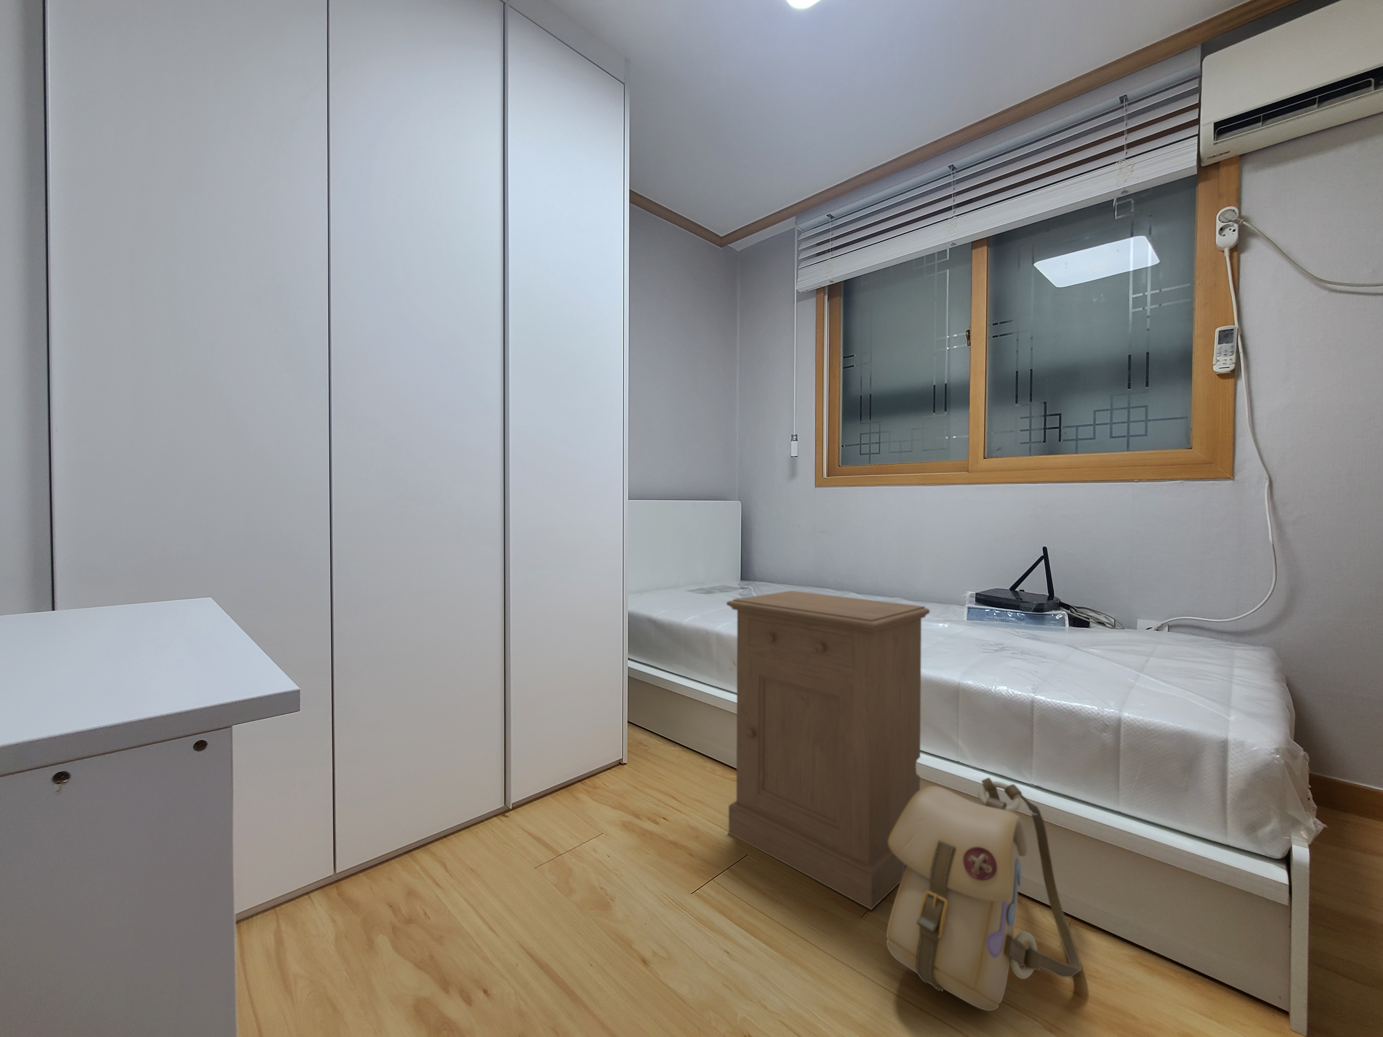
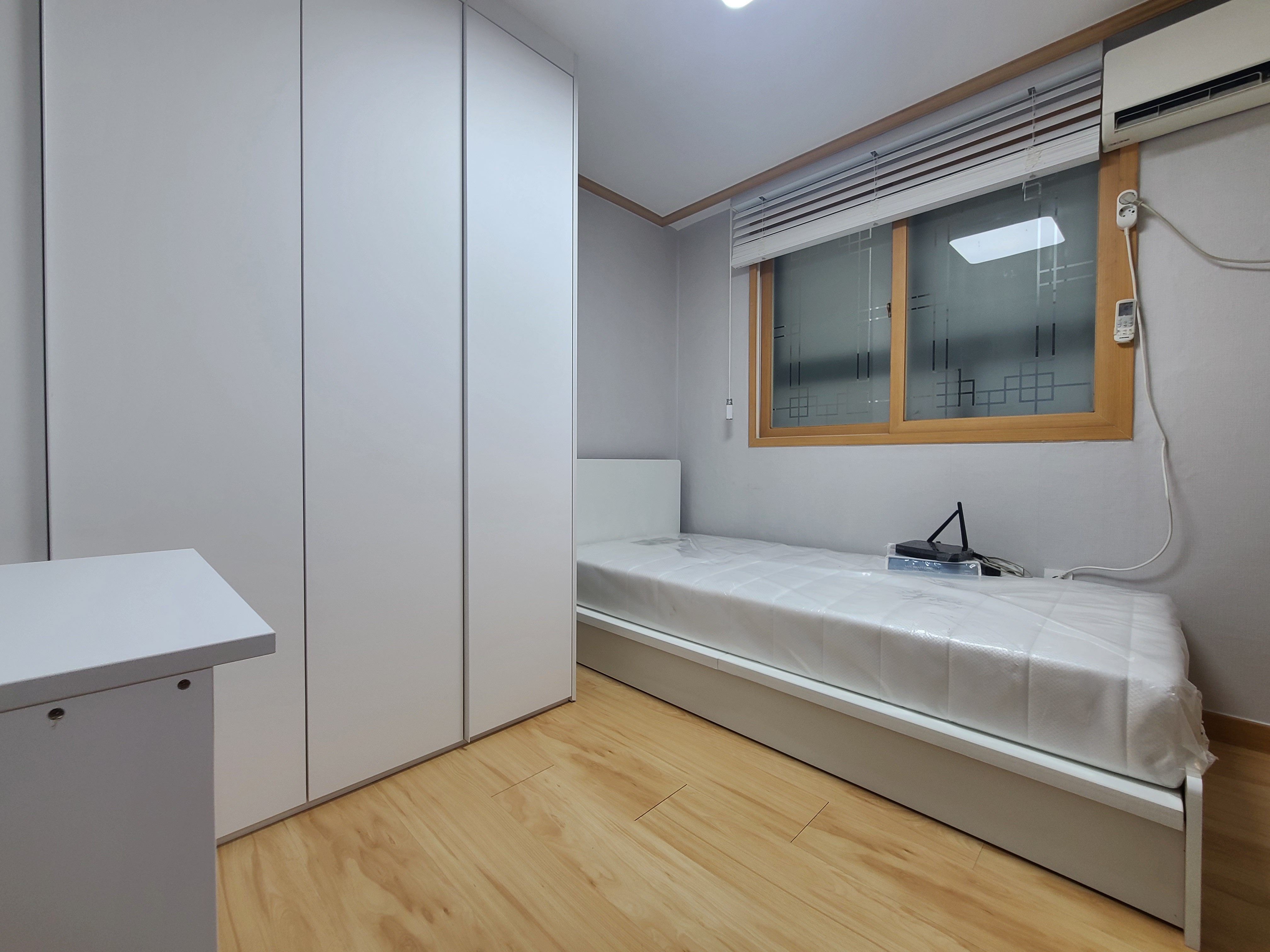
- backpack [886,777,1081,1011]
- cabinet [726,590,930,911]
